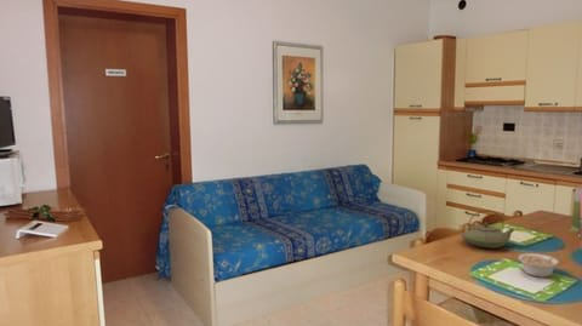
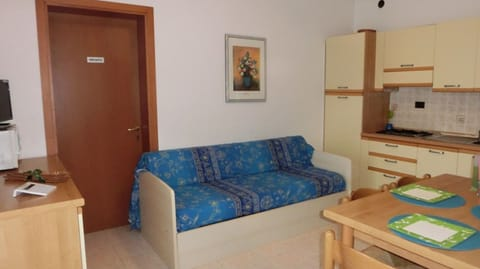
- teapot [461,210,517,250]
- legume [517,252,561,279]
